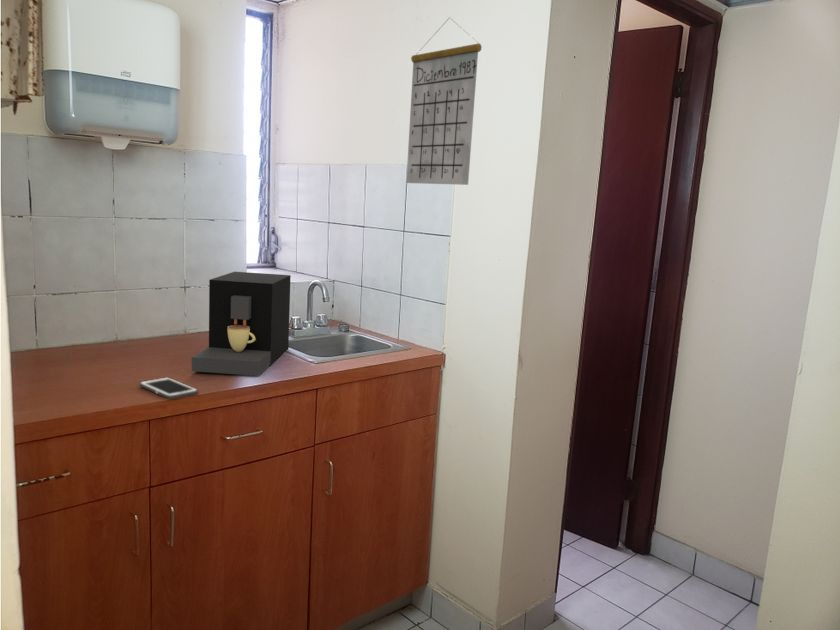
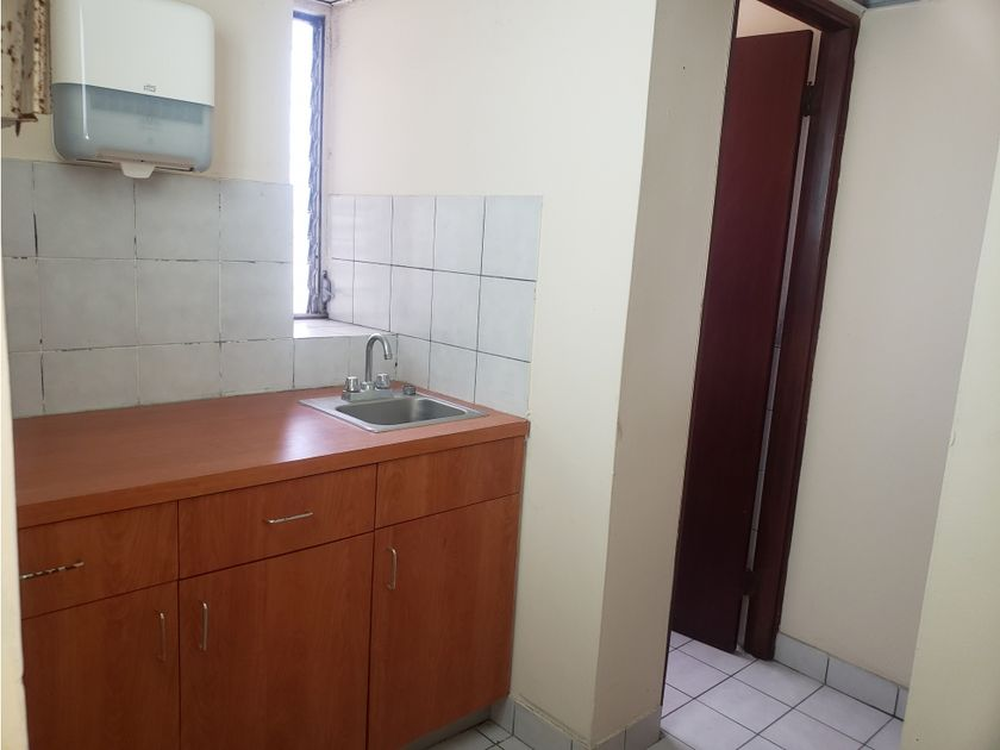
- coffee maker [191,271,292,377]
- calendar [405,16,483,186]
- cell phone [138,376,199,400]
